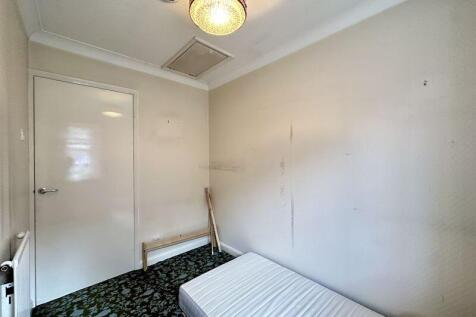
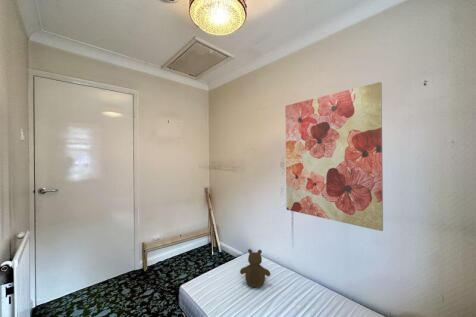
+ wall art [284,81,384,232]
+ teddy bear [239,248,272,289]
